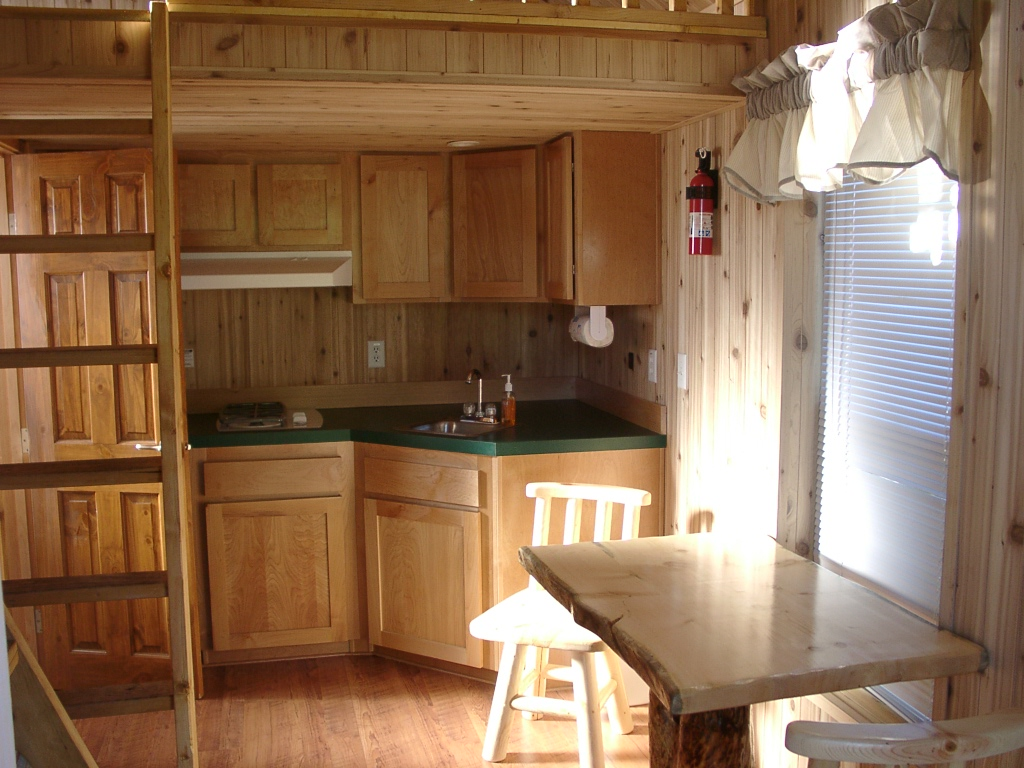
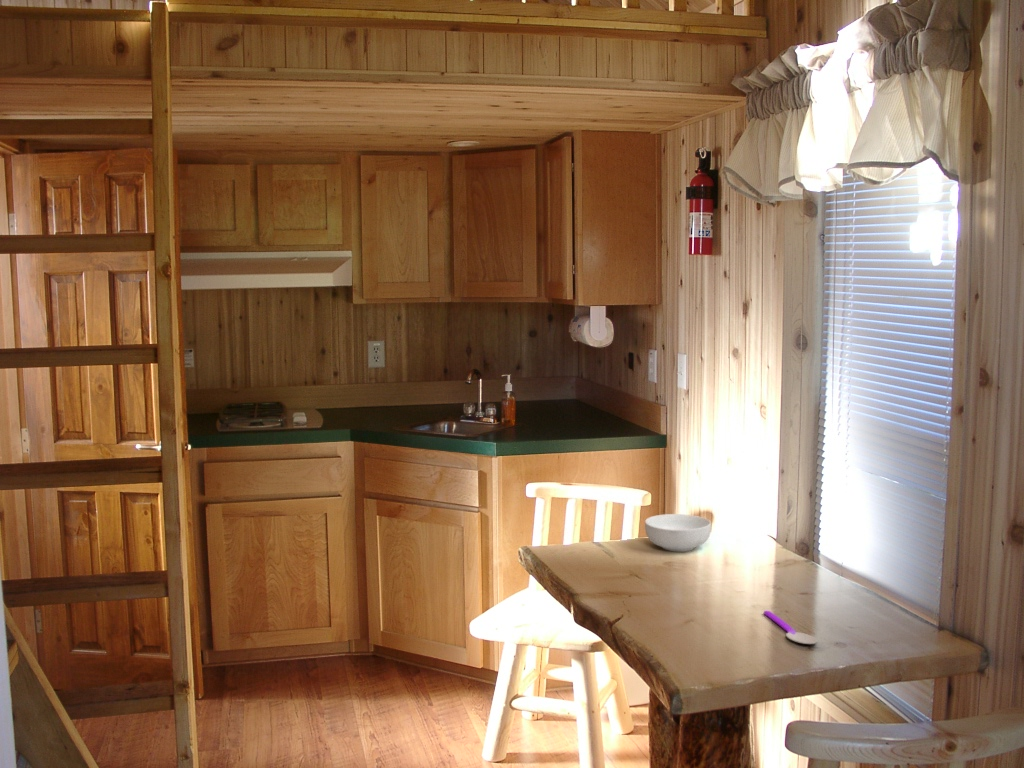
+ spoon [763,610,818,645]
+ cereal bowl [644,513,712,553]
